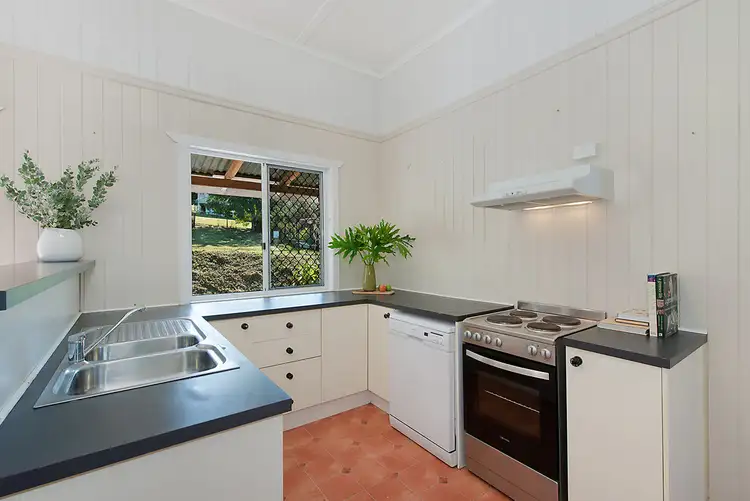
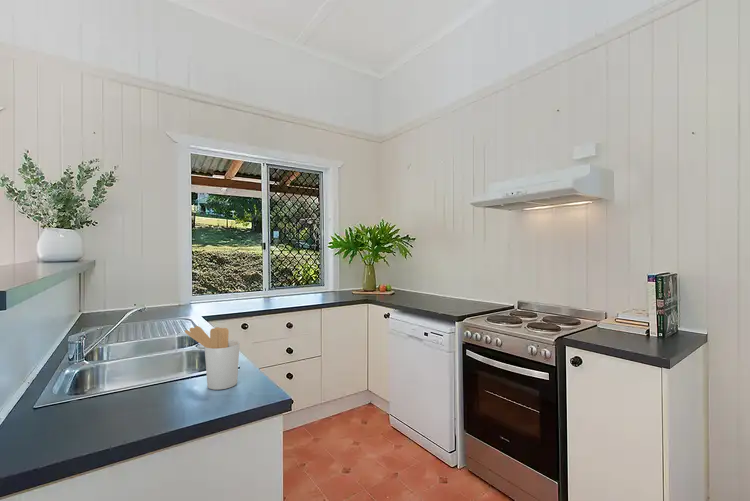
+ utensil holder [184,325,241,391]
